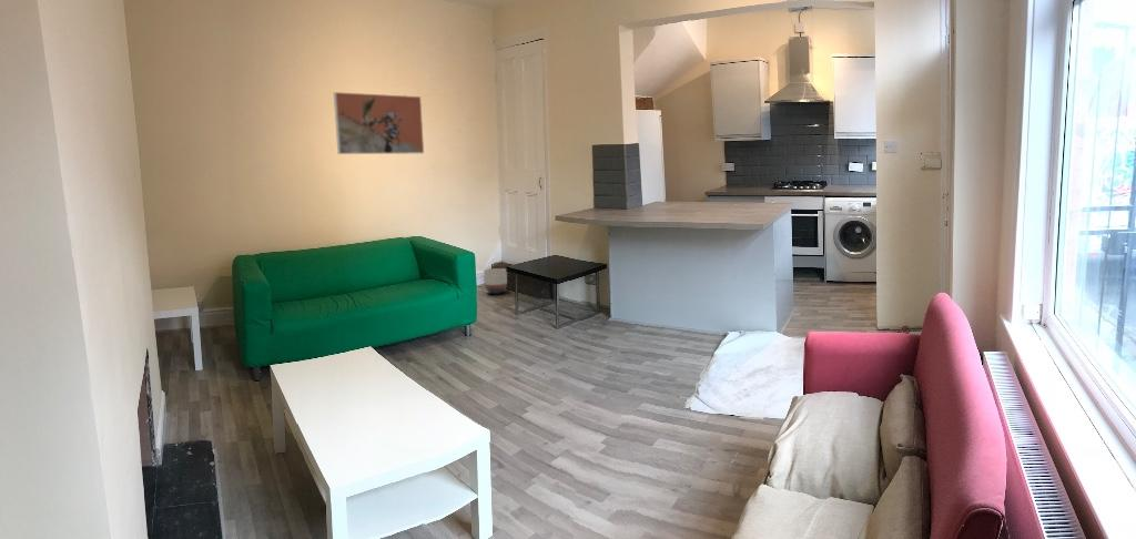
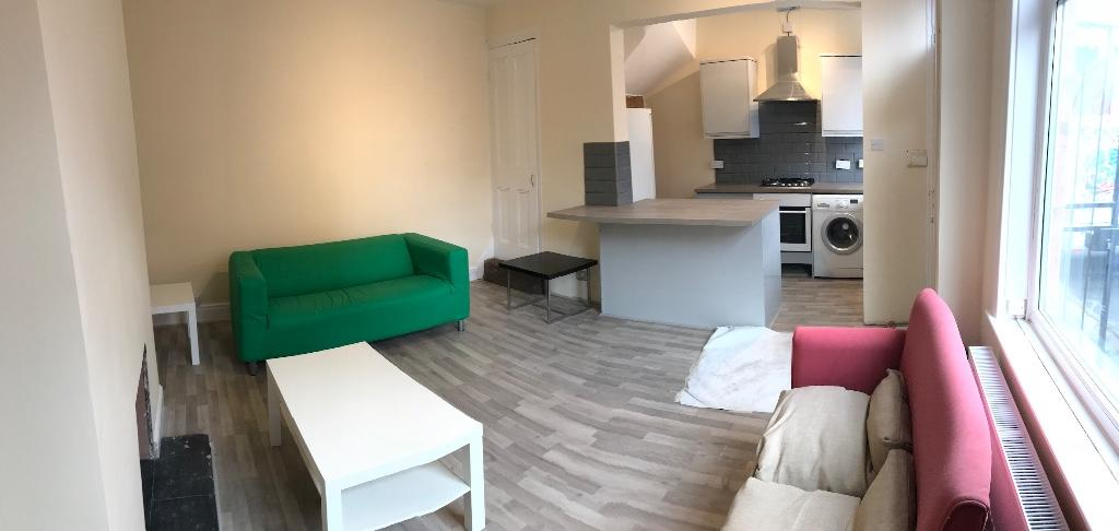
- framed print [333,91,425,155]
- planter [483,267,508,295]
